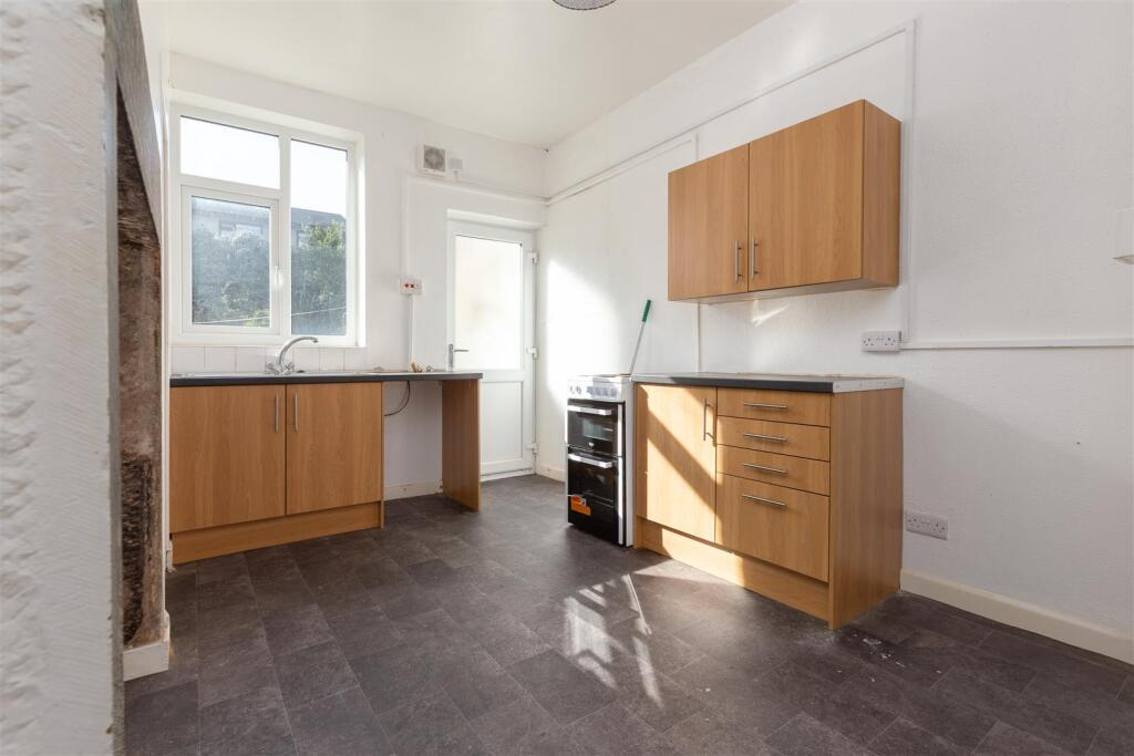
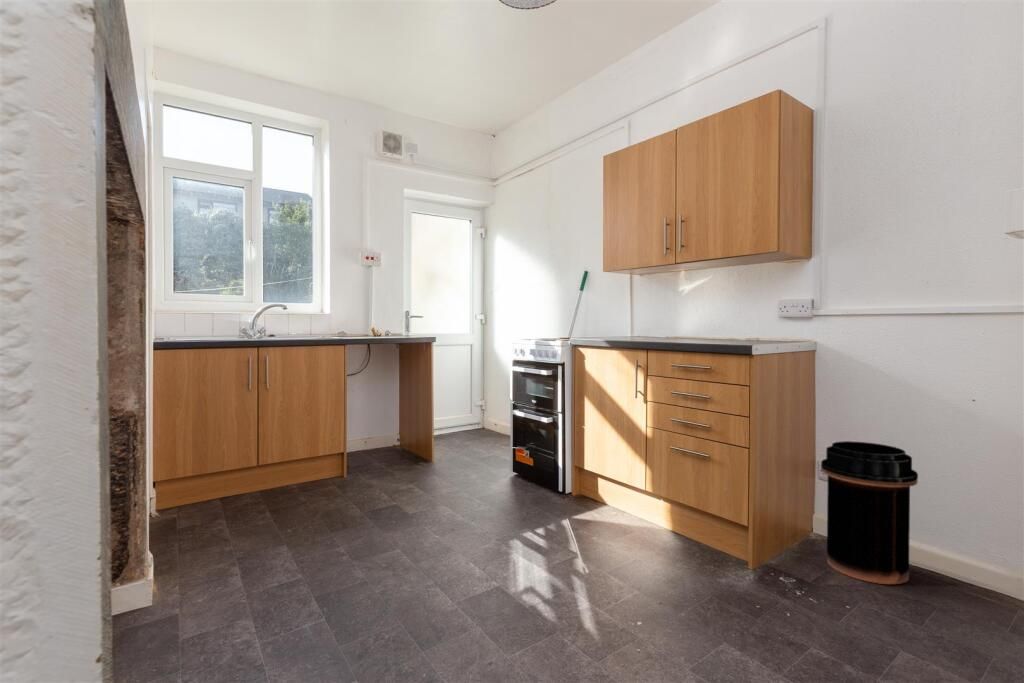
+ trash can [820,440,919,585]
